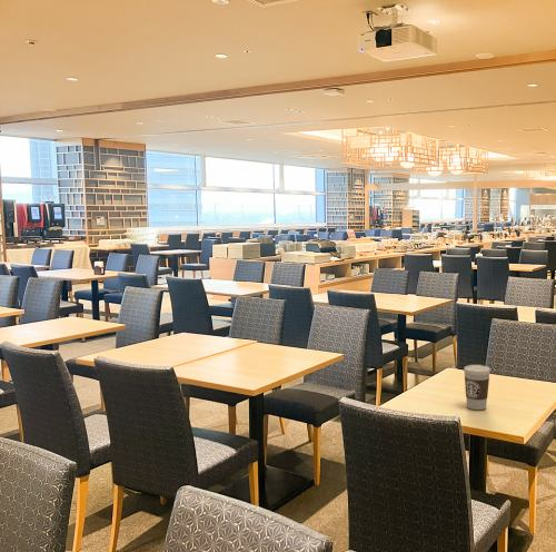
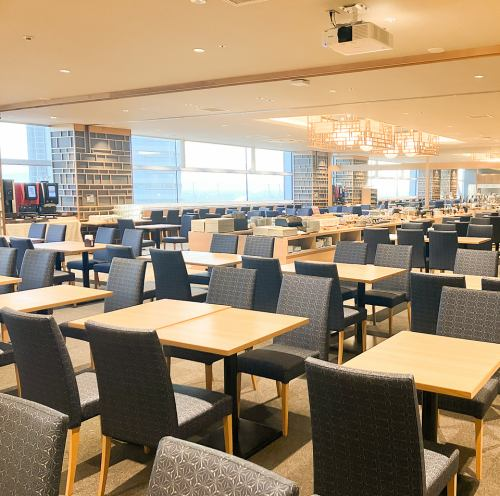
- coffee cup [463,364,492,411]
